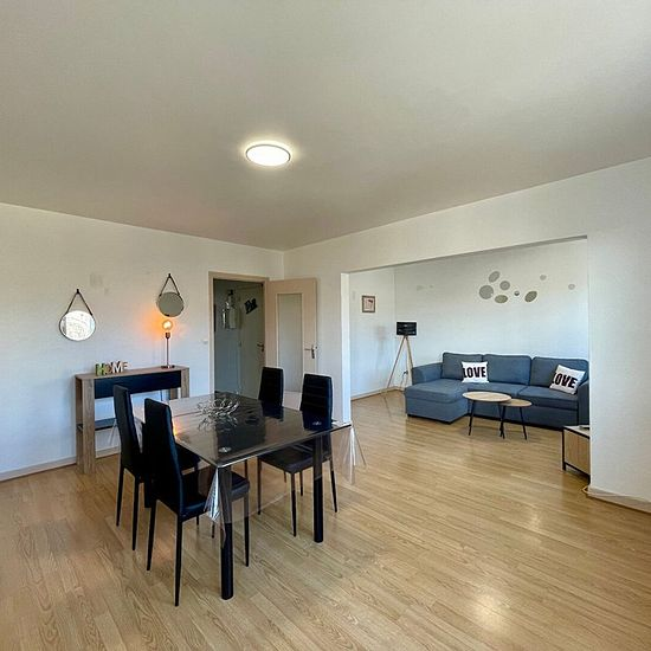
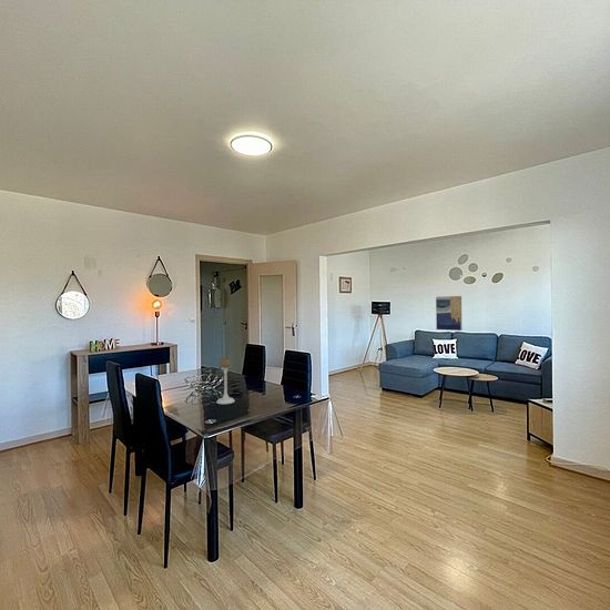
+ wall art [435,295,464,332]
+ candle holder [215,356,236,405]
